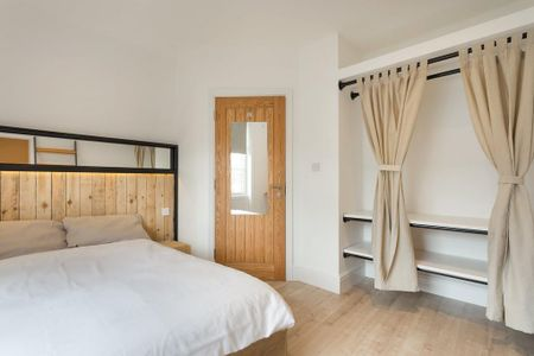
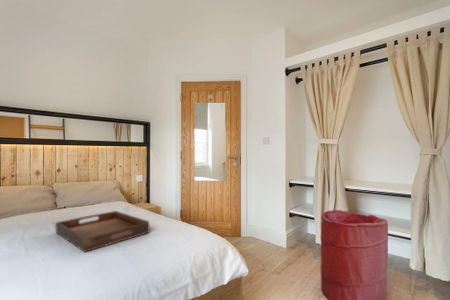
+ serving tray [55,210,151,253]
+ laundry hamper [320,209,389,300]
